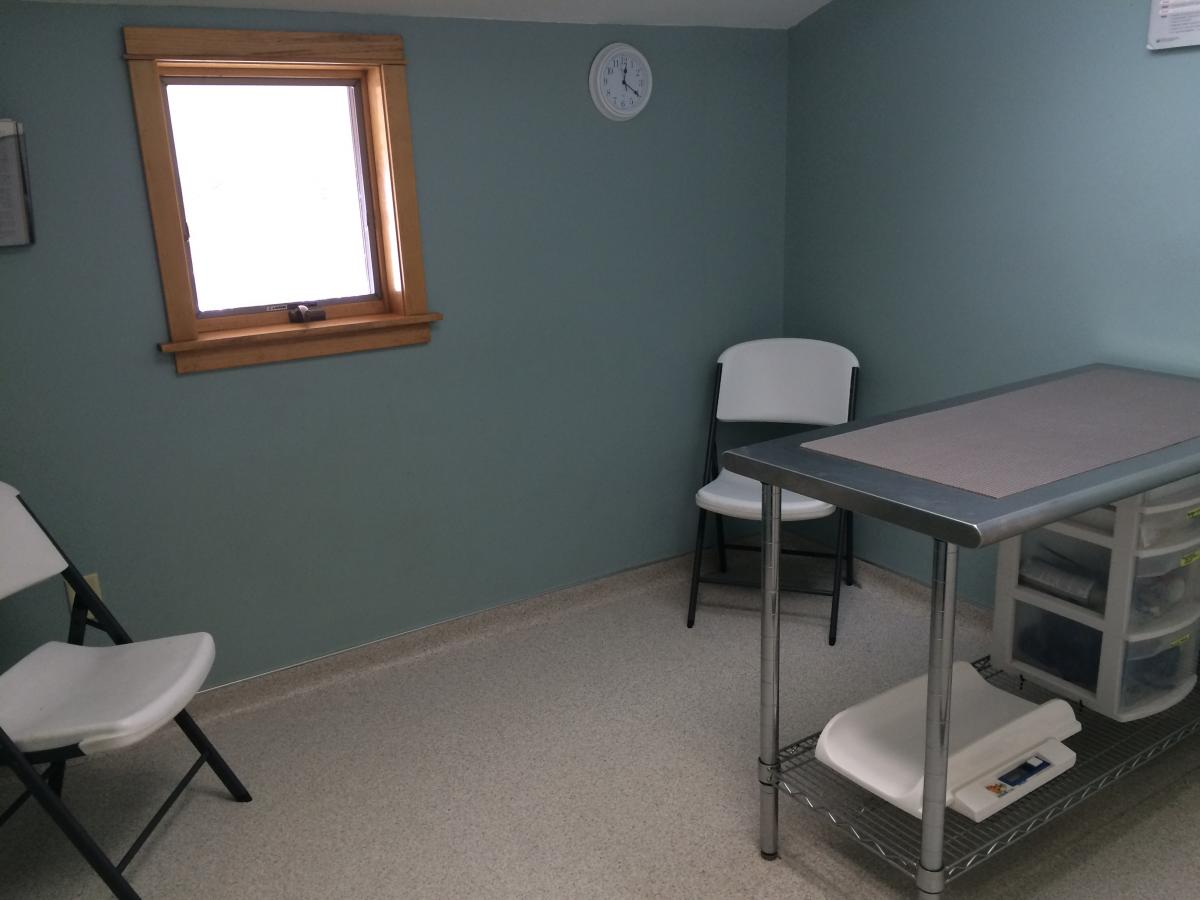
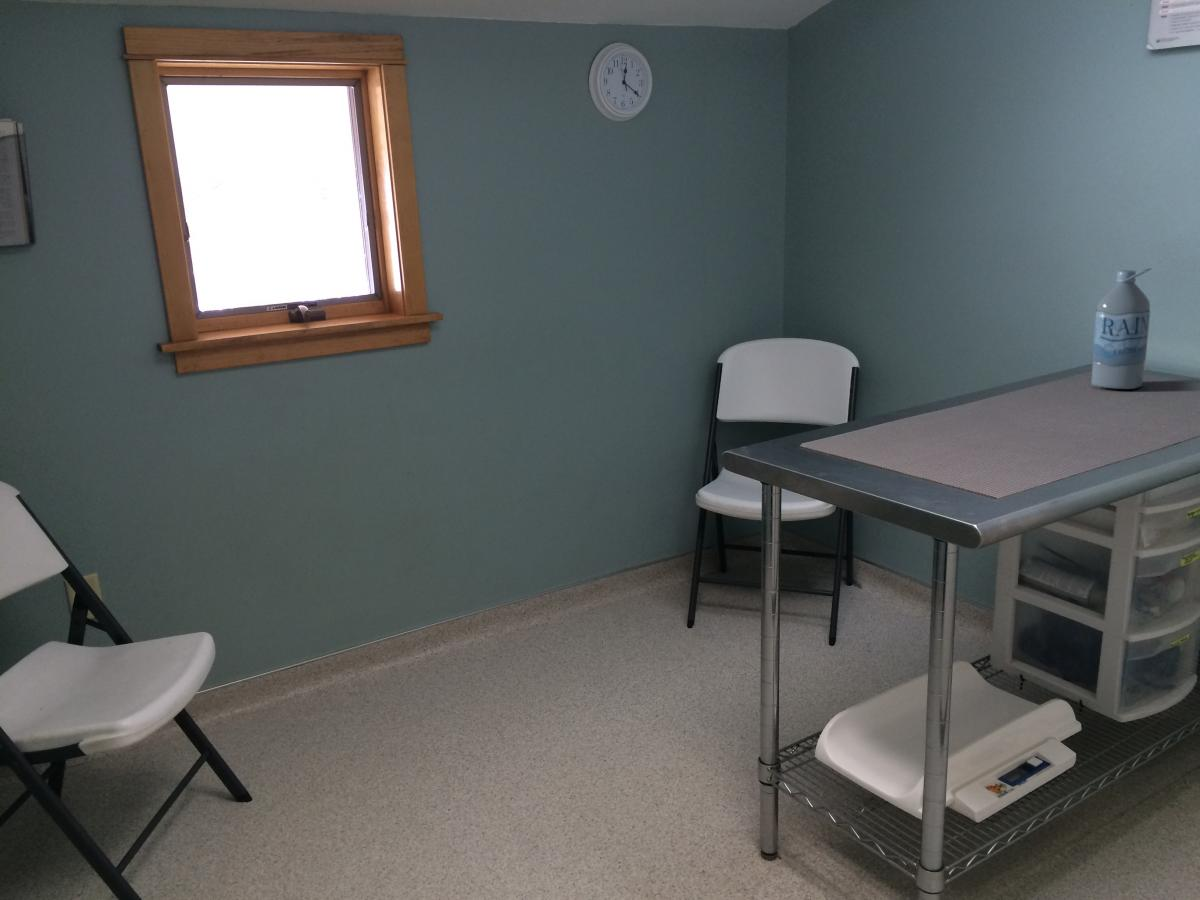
+ water bottle [1090,267,1153,390]
